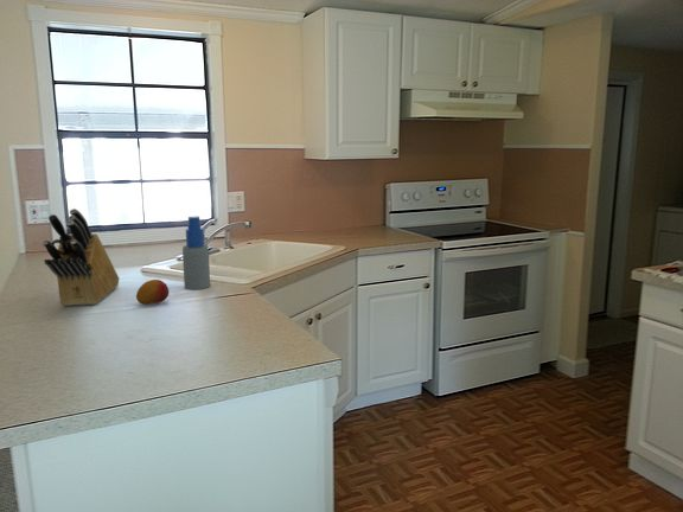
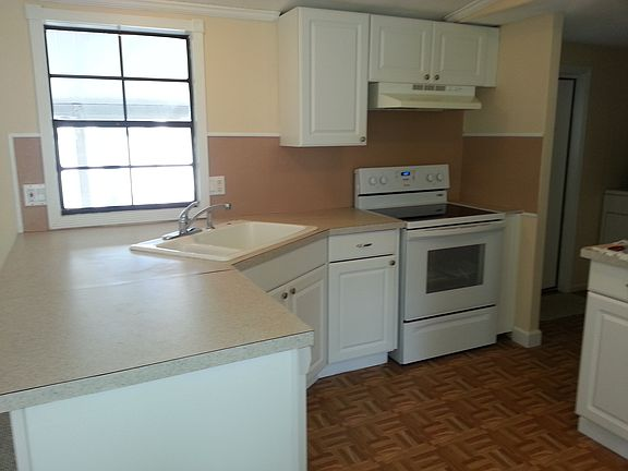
- knife block [42,207,120,307]
- spray bottle [181,216,211,290]
- fruit [135,279,170,306]
